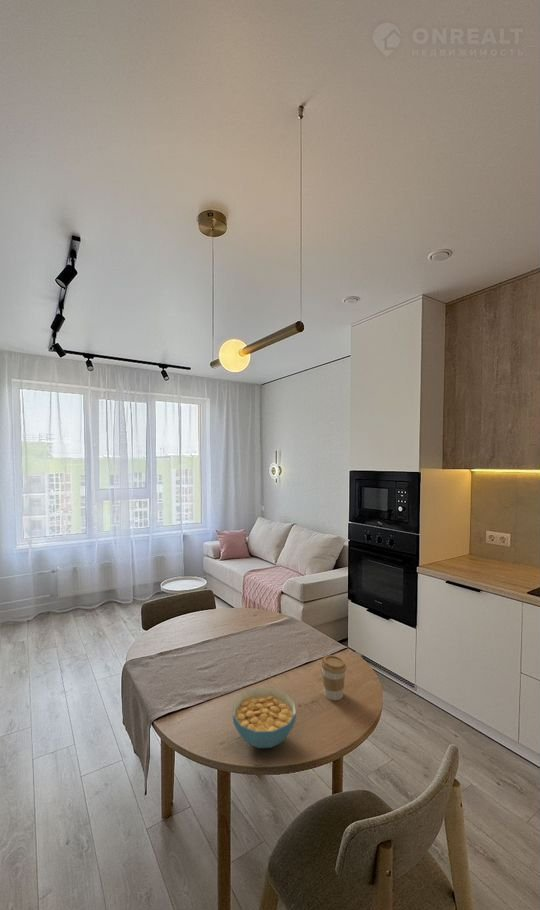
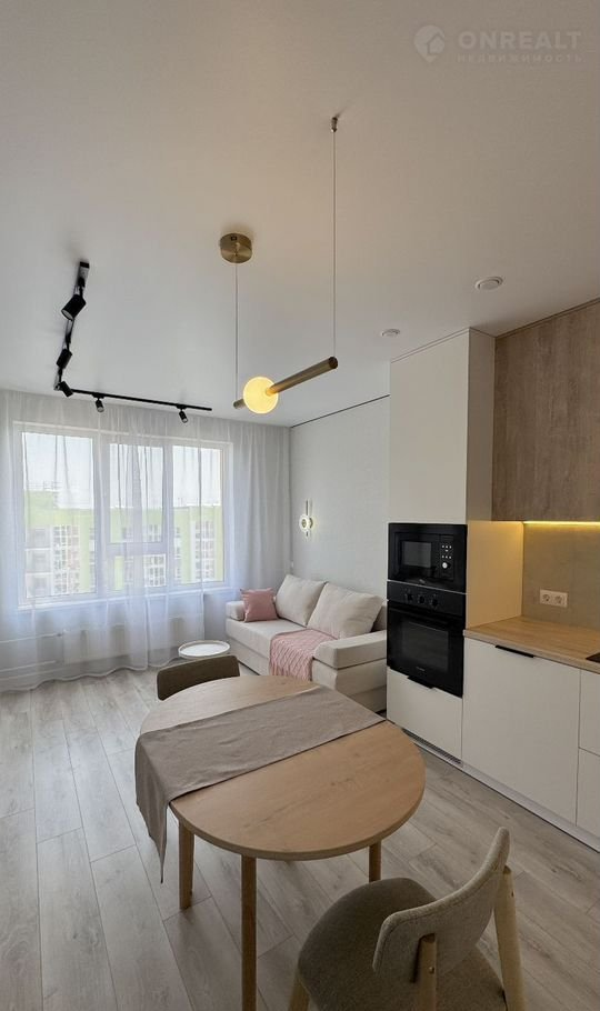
- cereal bowl [232,687,297,749]
- coffee cup [320,654,347,701]
